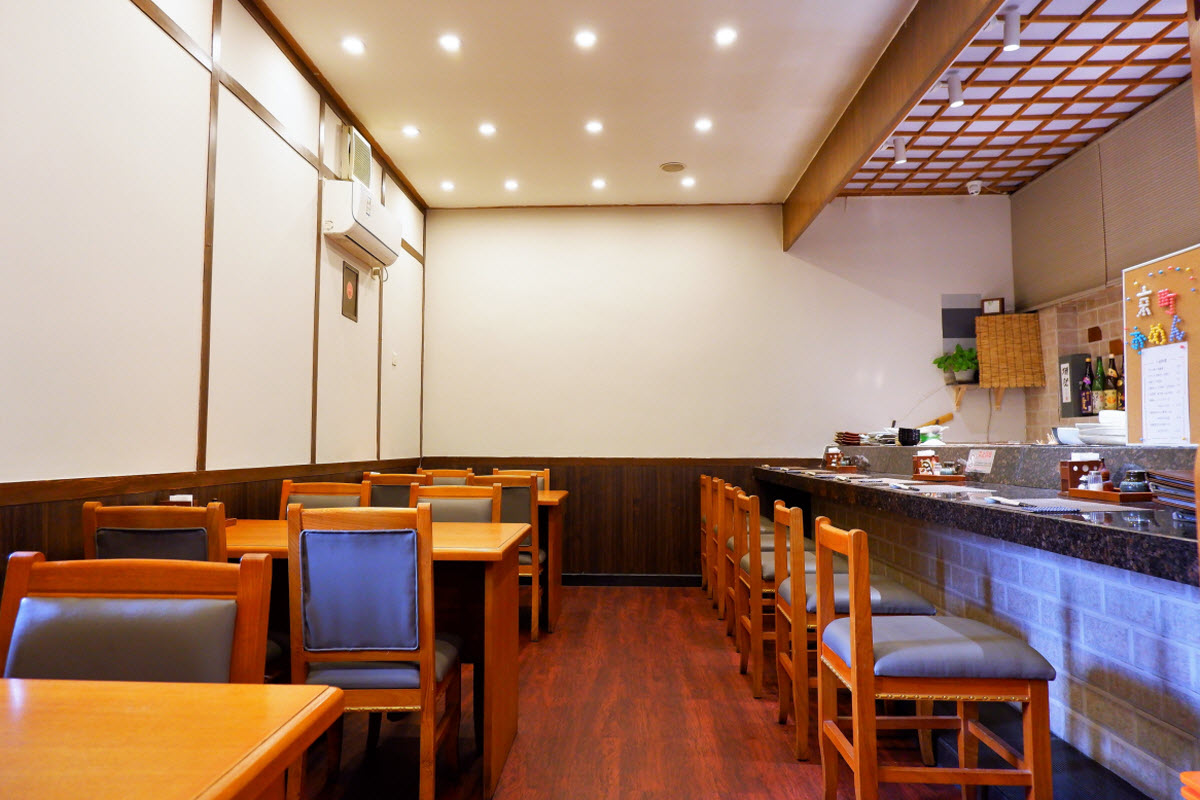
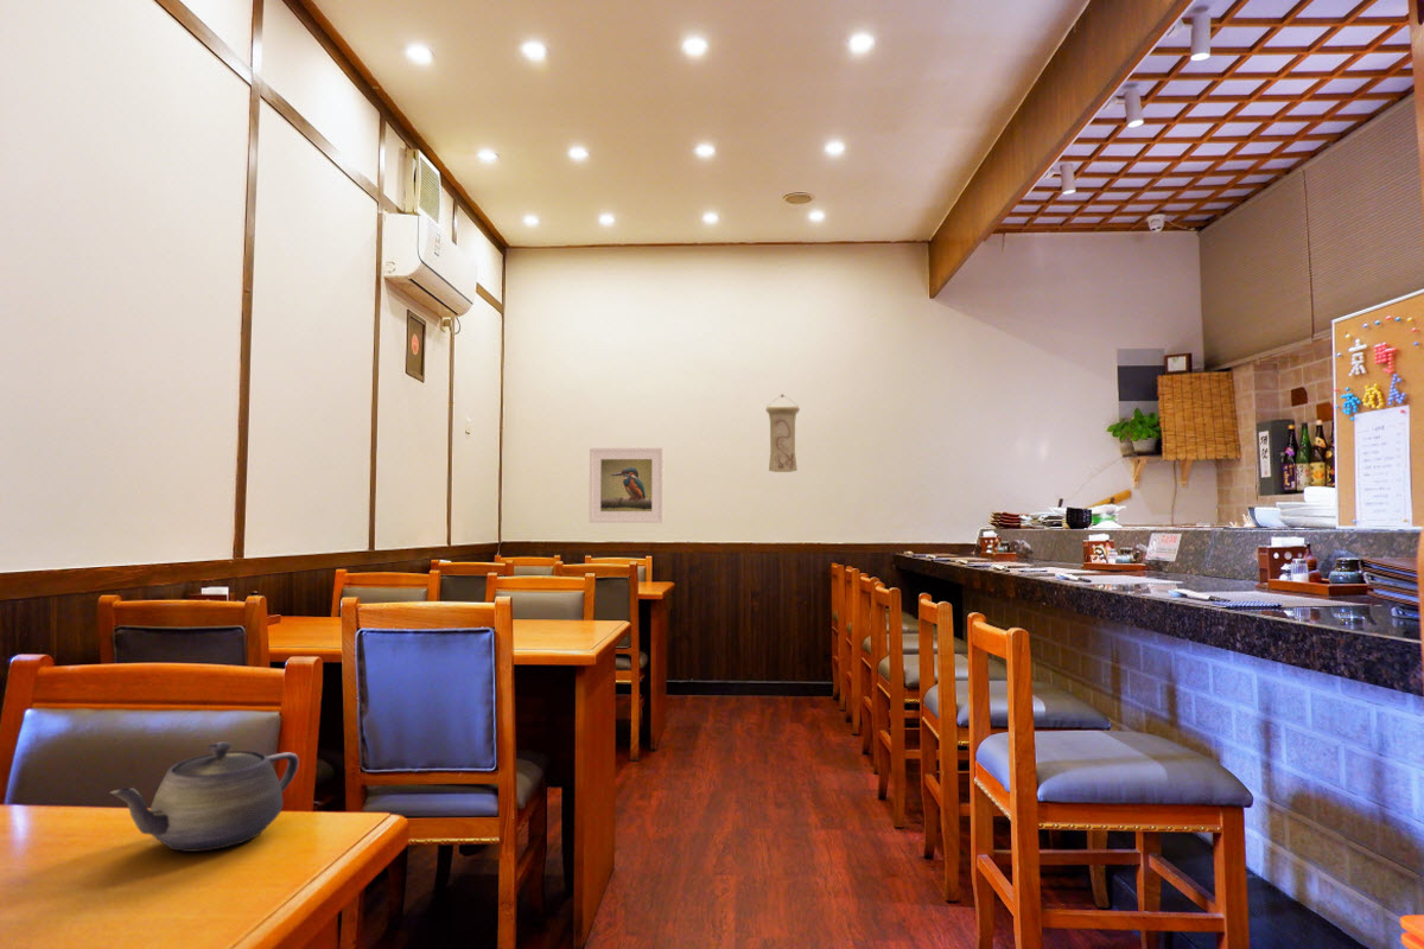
+ wall scroll [765,393,801,473]
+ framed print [589,446,665,524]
+ teapot [108,741,300,853]
